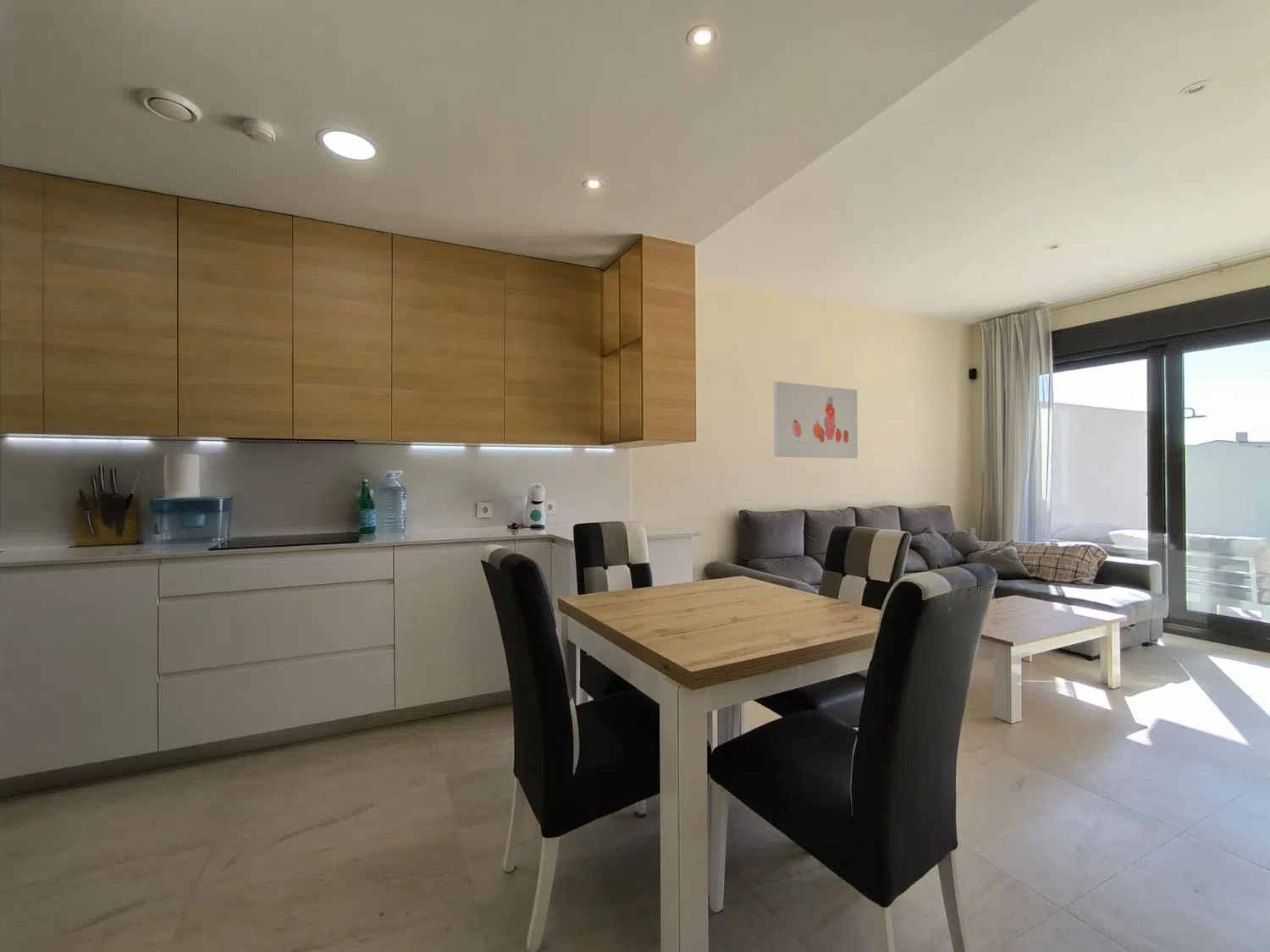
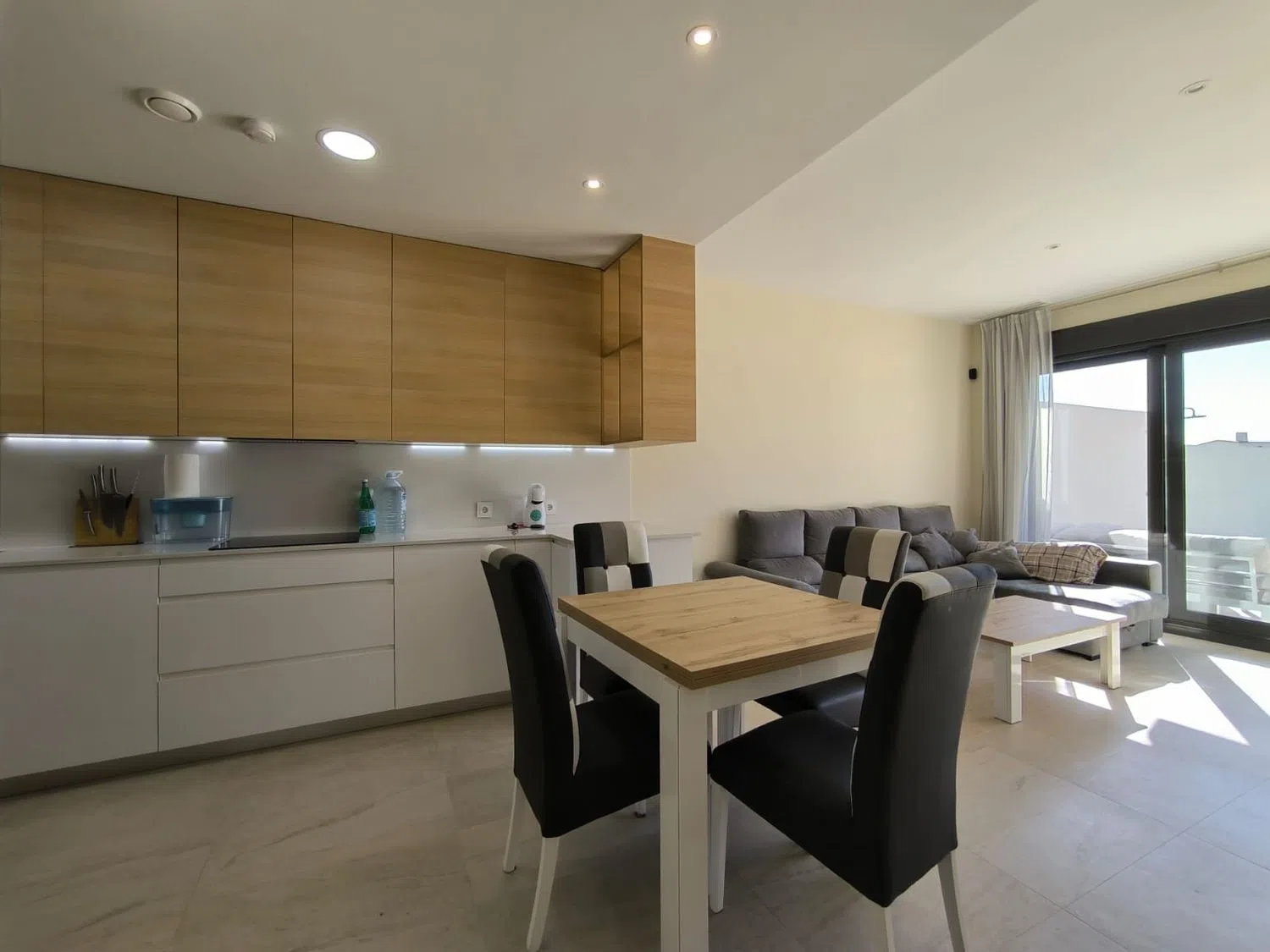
- wall art [773,381,859,459]
